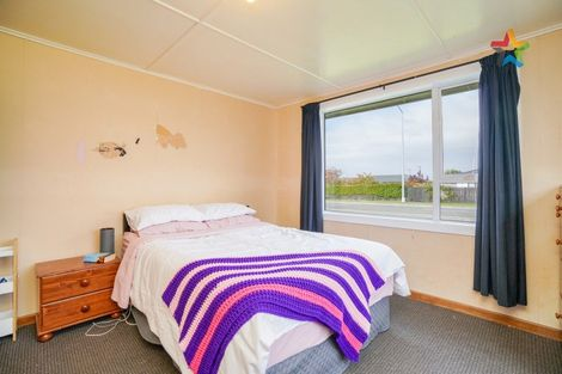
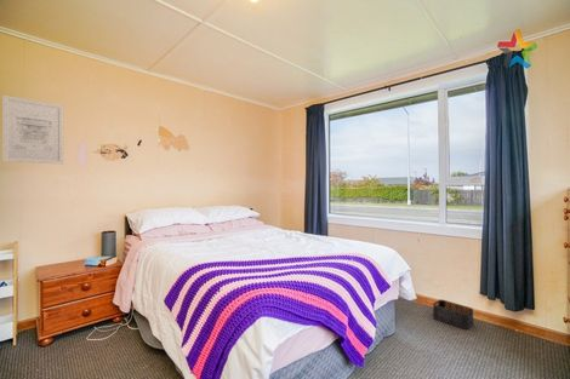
+ wall art [1,94,64,166]
+ storage bin [432,298,474,331]
